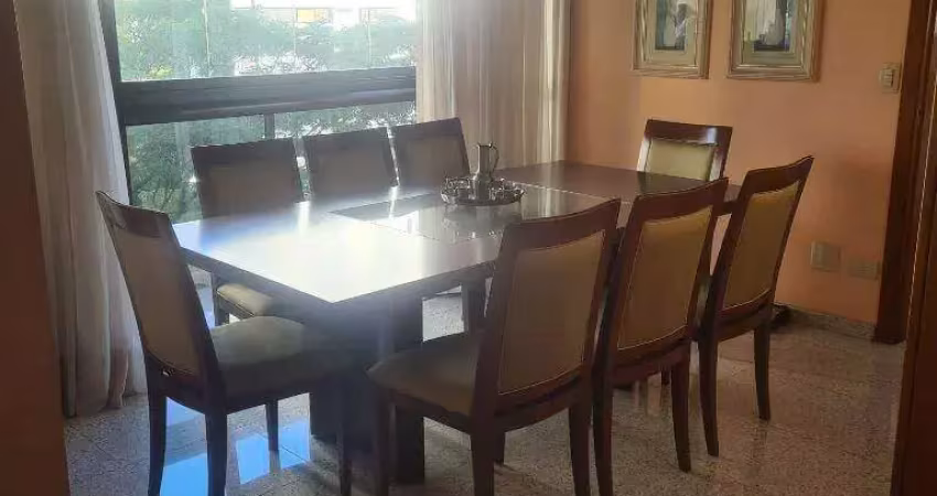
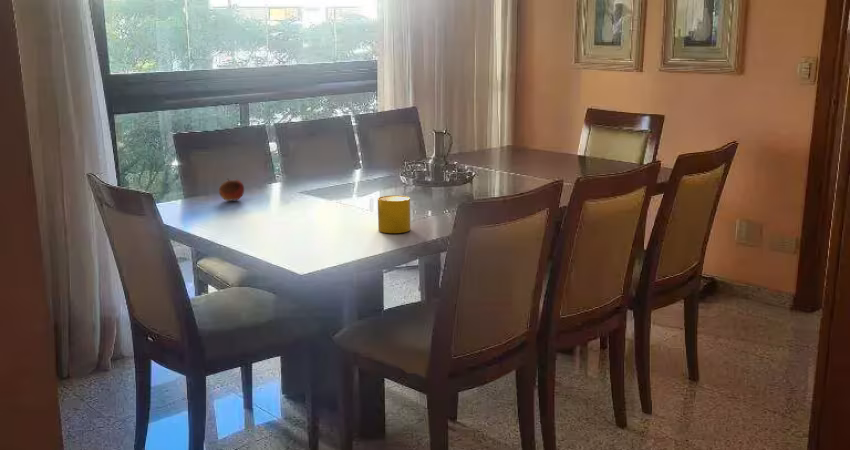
+ cup [377,194,411,234]
+ fruit [218,178,245,202]
